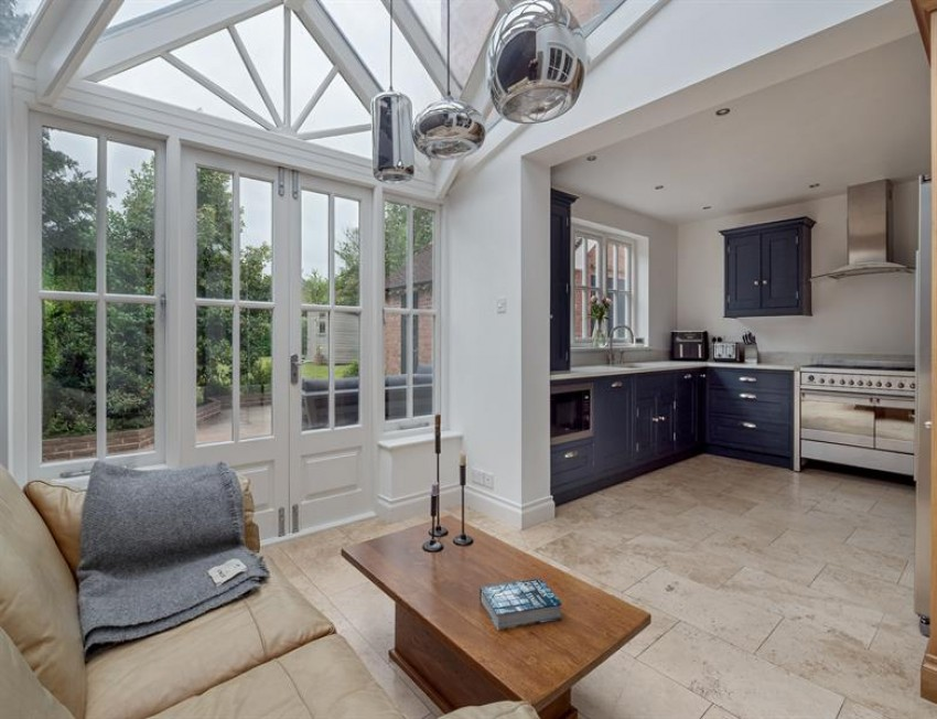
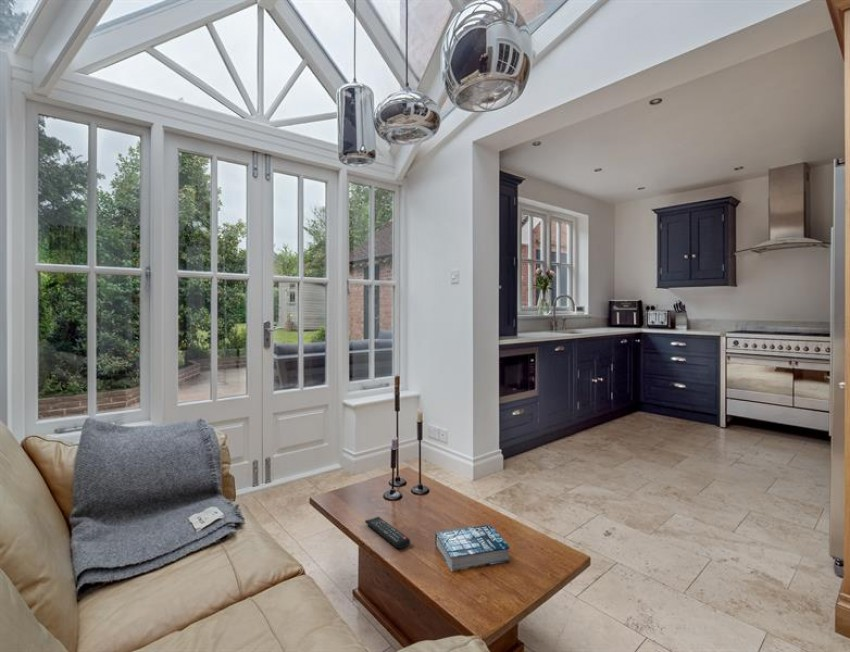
+ remote control [364,516,411,550]
